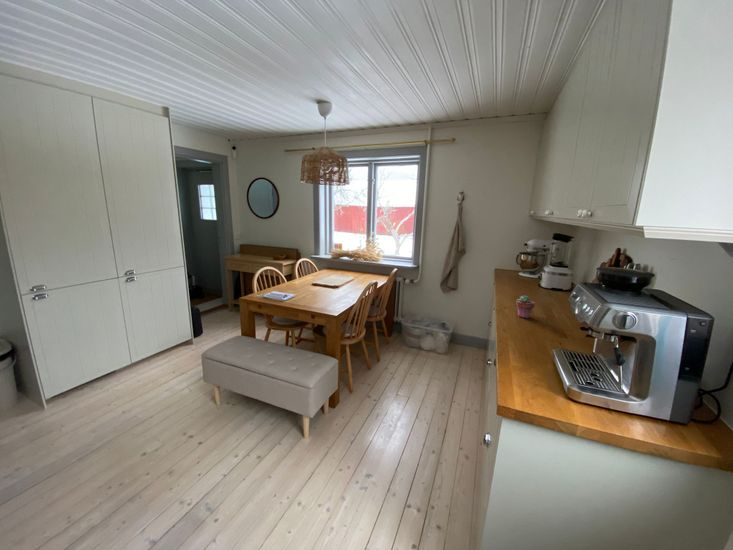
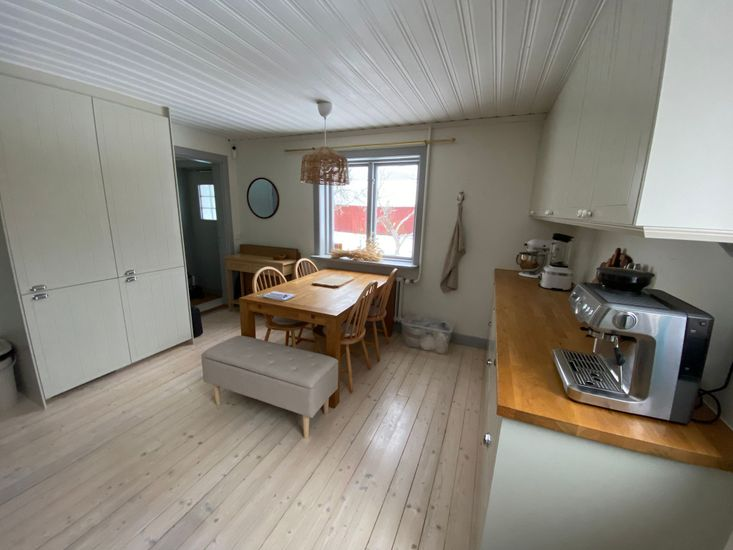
- potted succulent [515,295,536,319]
